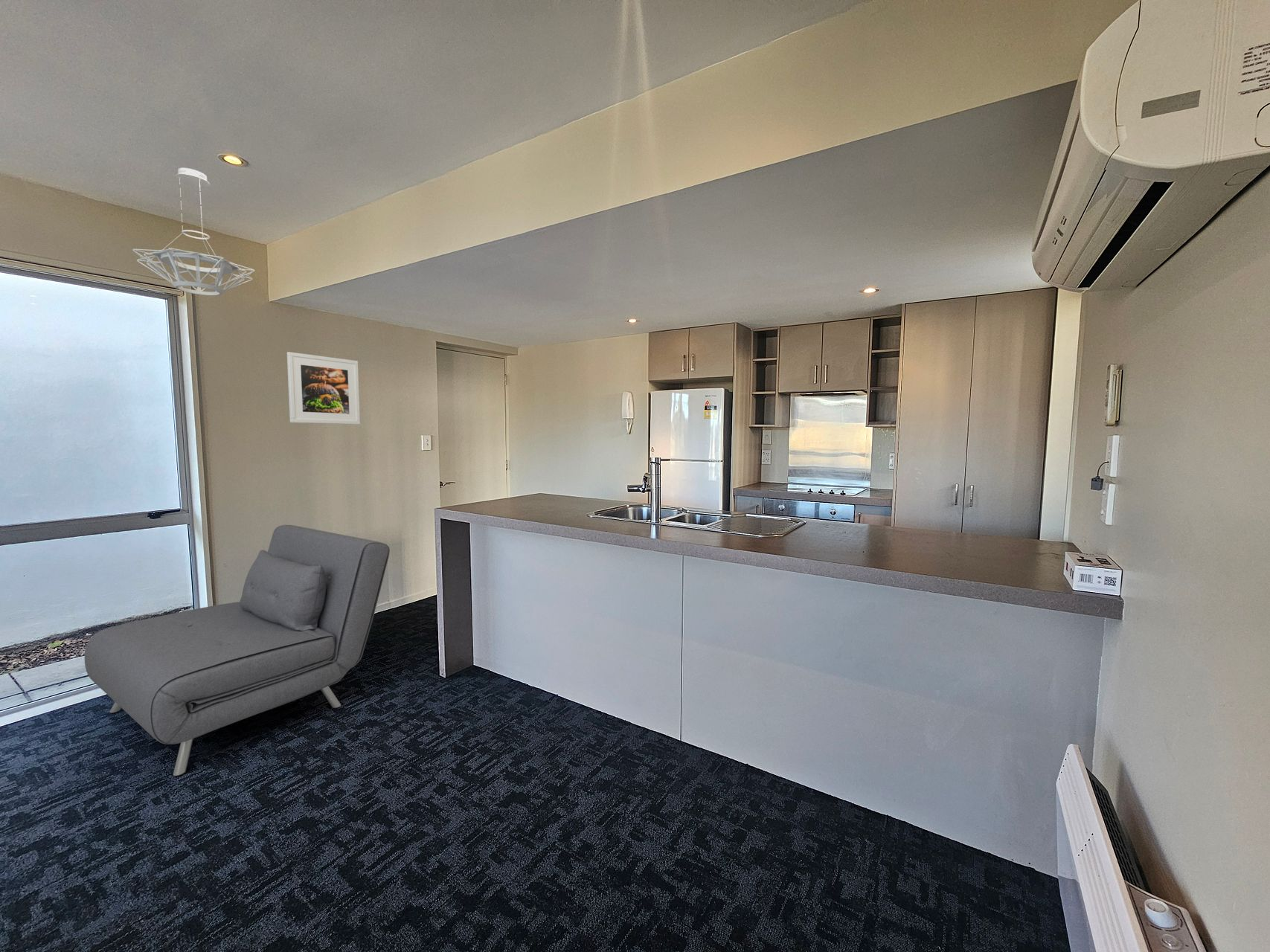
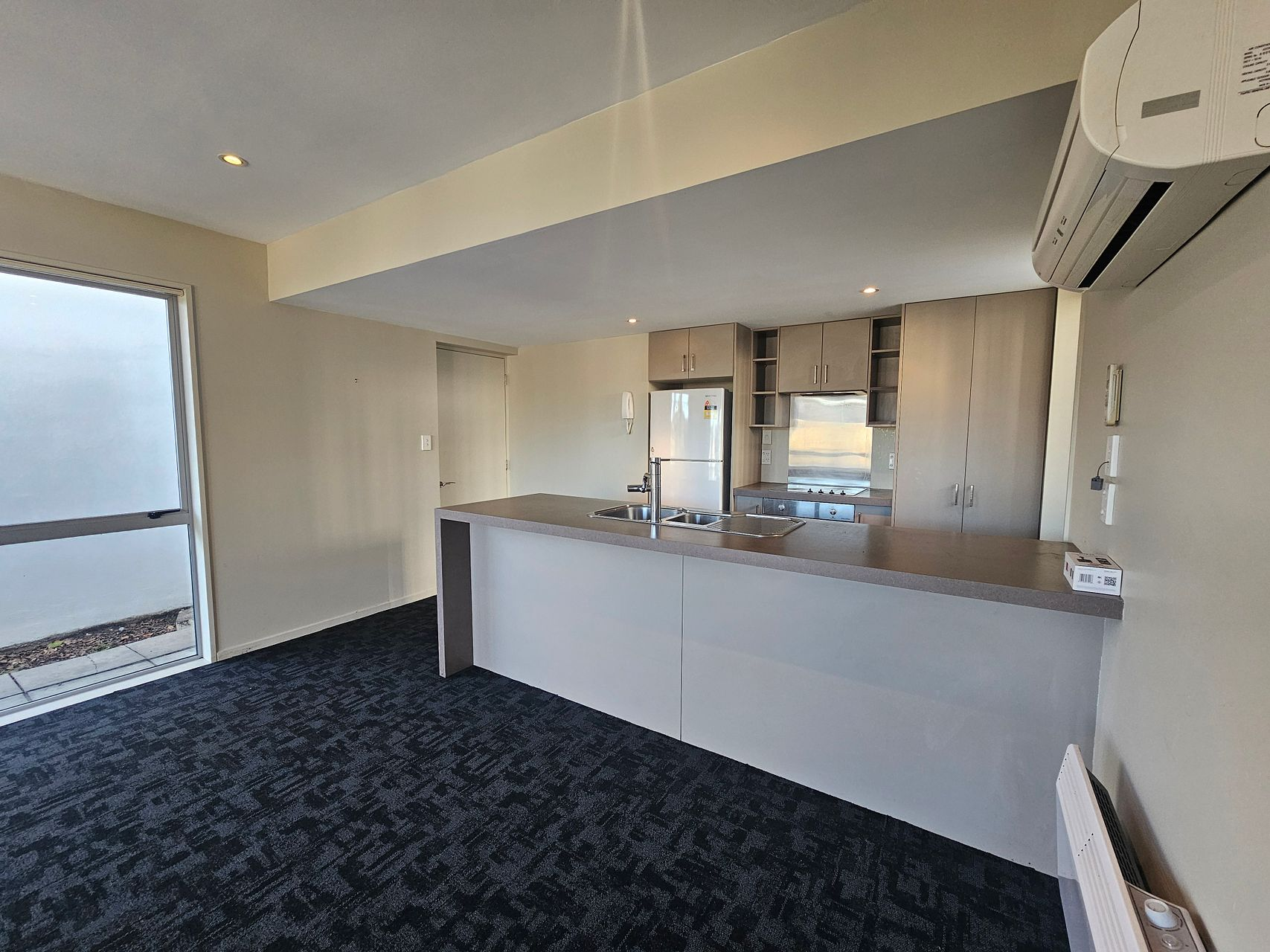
- pendant light [132,167,256,297]
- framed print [286,351,361,425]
- sofa [84,524,391,776]
